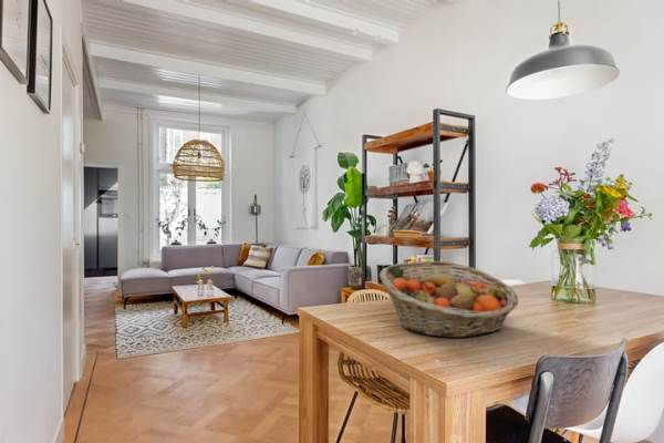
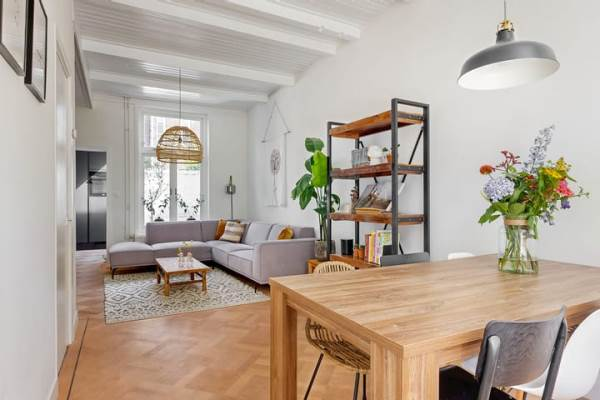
- fruit basket [378,260,519,339]
